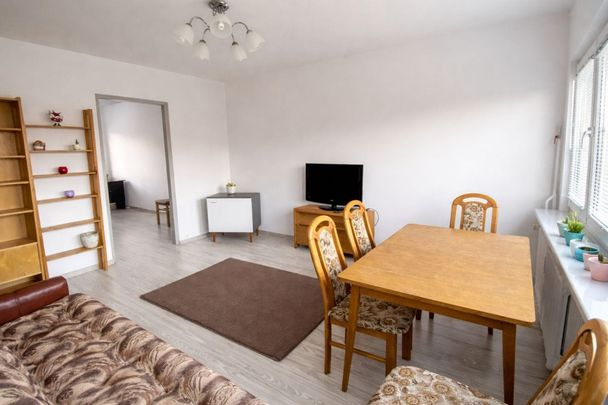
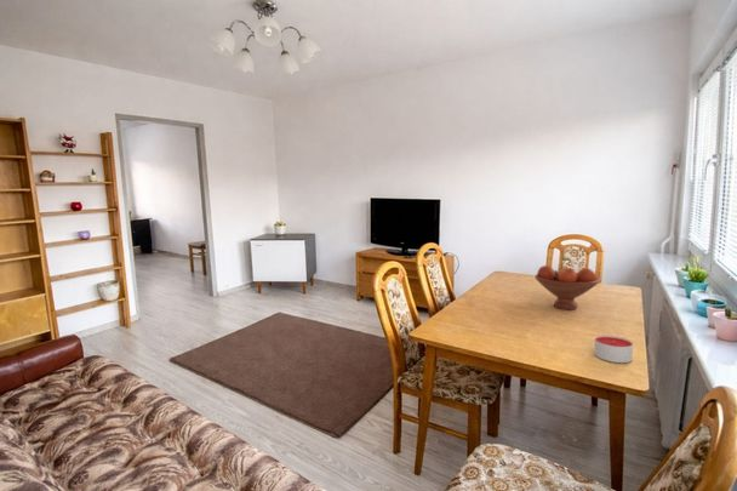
+ candle [593,335,634,364]
+ fruit bowl [533,264,601,310]
